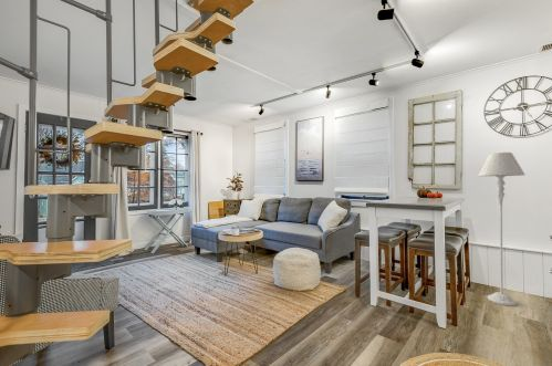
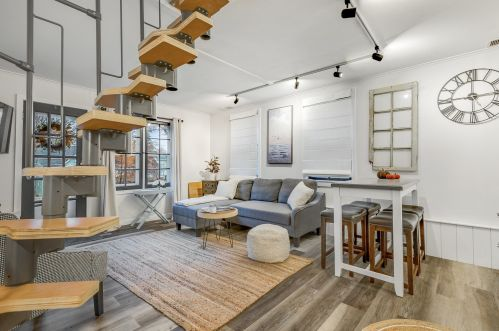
- floor lamp [478,151,525,307]
